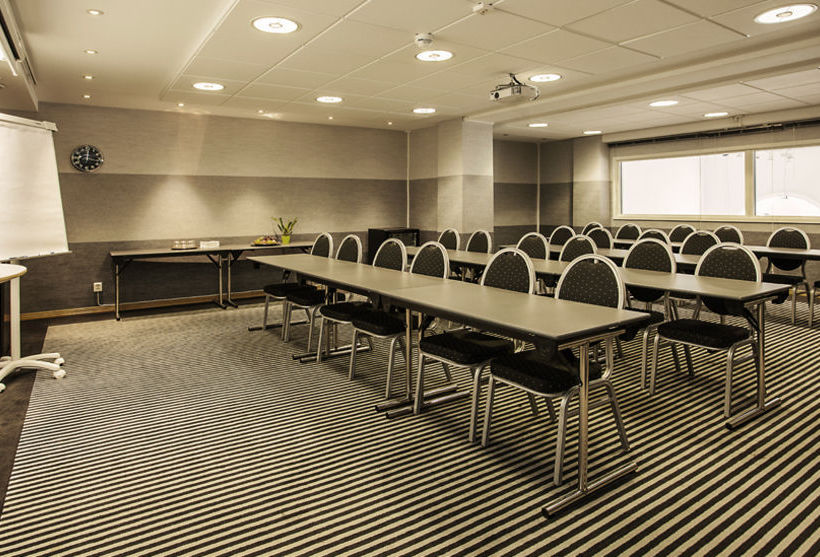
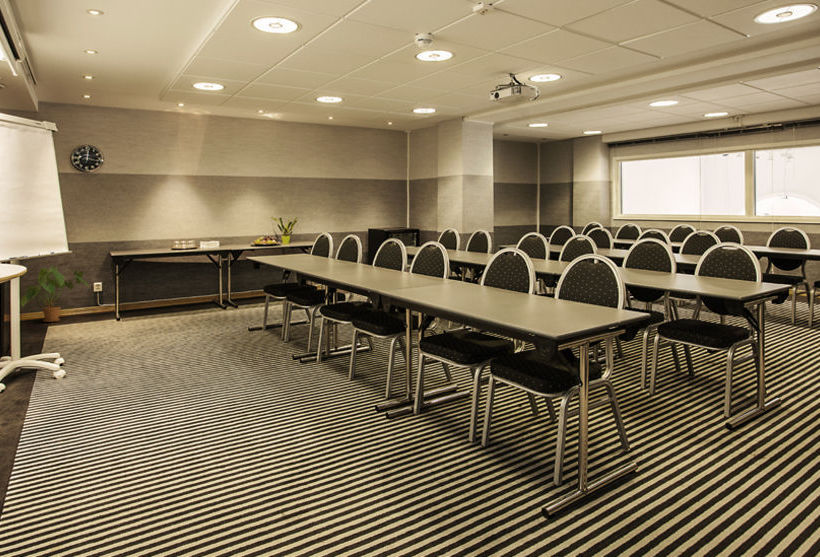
+ house plant [20,265,90,323]
